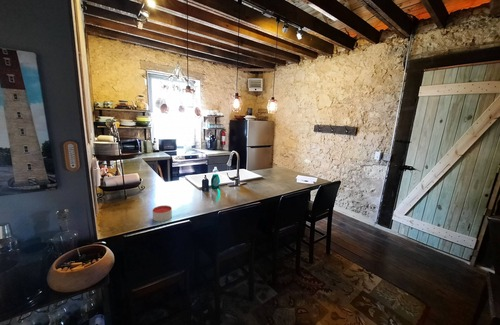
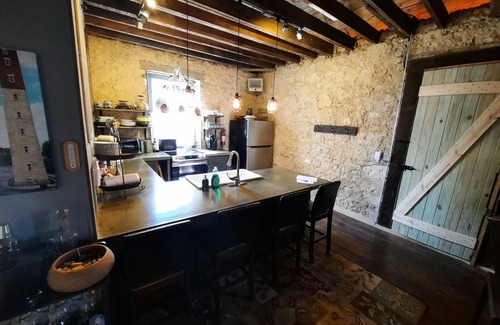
- candle [151,204,173,222]
